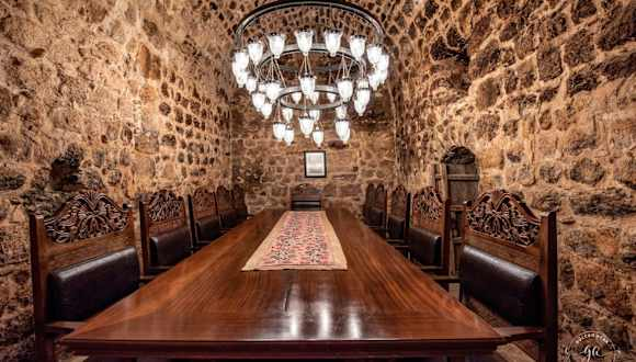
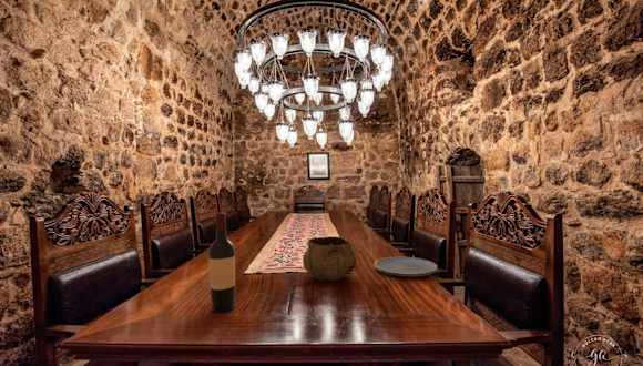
+ decorative bowl [302,235,357,282]
+ wine bottle [207,212,236,313]
+ plate [374,256,438,277]
